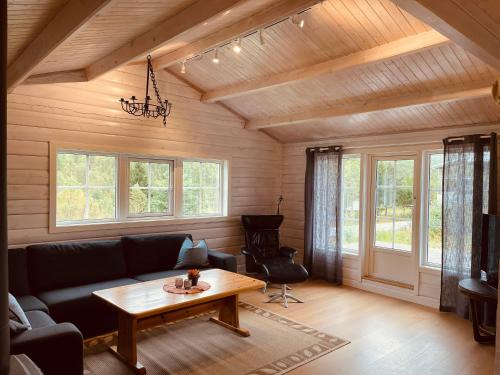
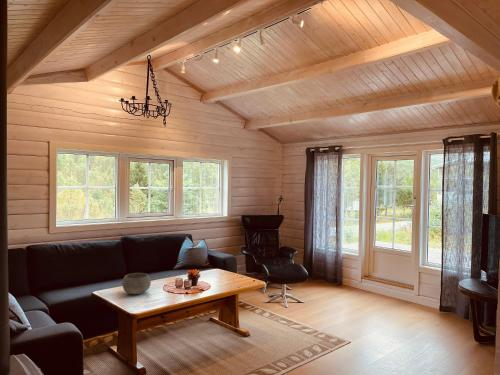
+ bowl [121,272,152,295]
